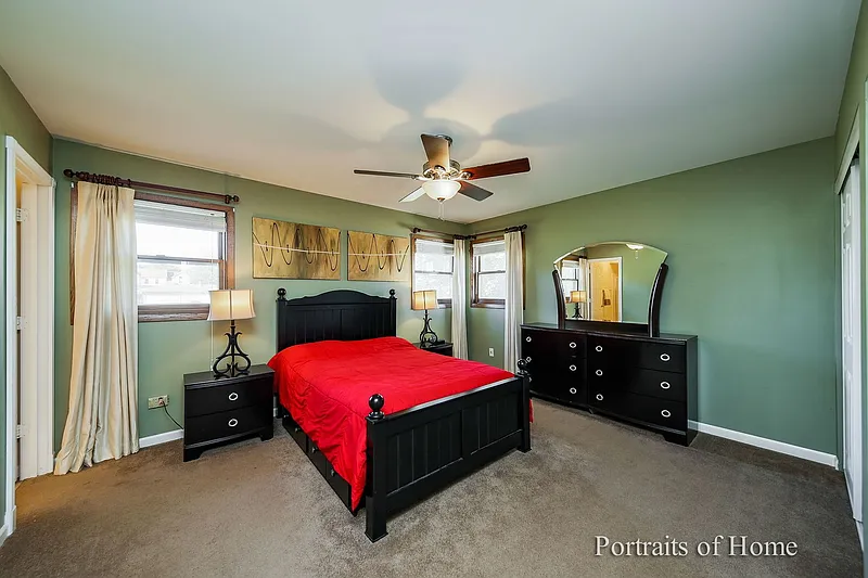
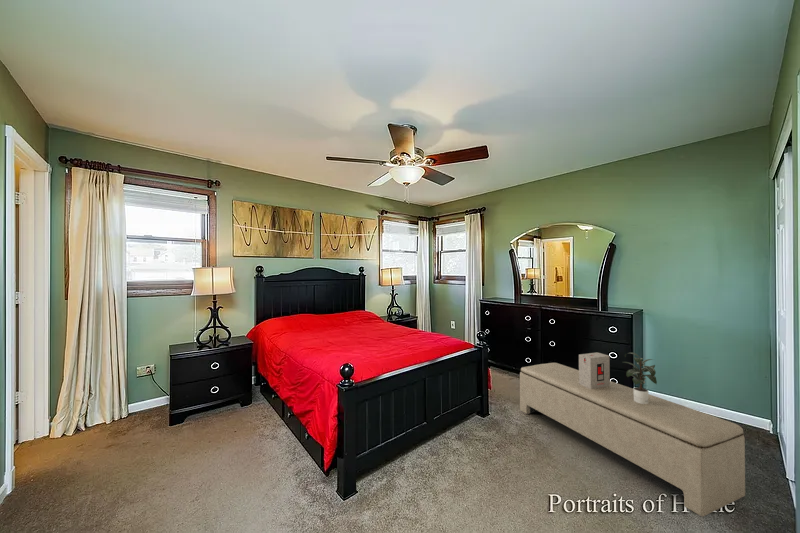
+ potted plant [623,352,658,404]
+ bench [519,362,746,518]
+ decorative box [578,351,611,389]
